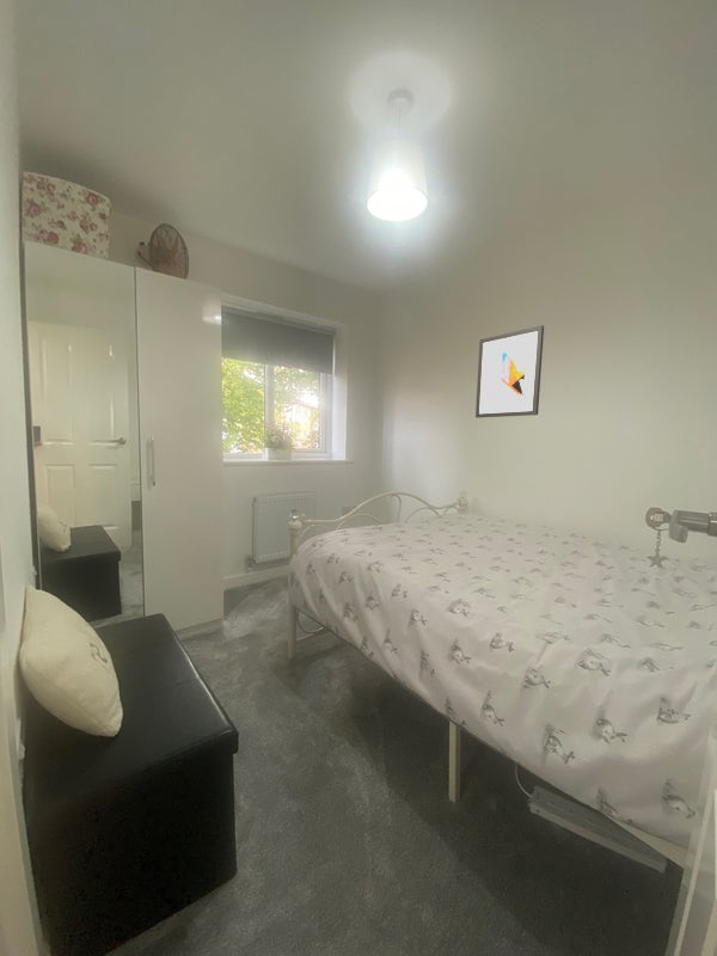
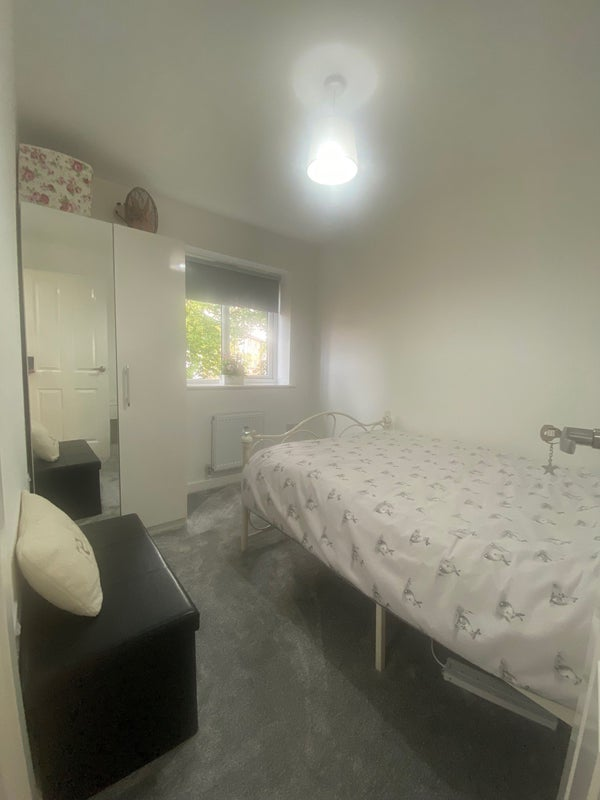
- wall art [474,324,545,418]
